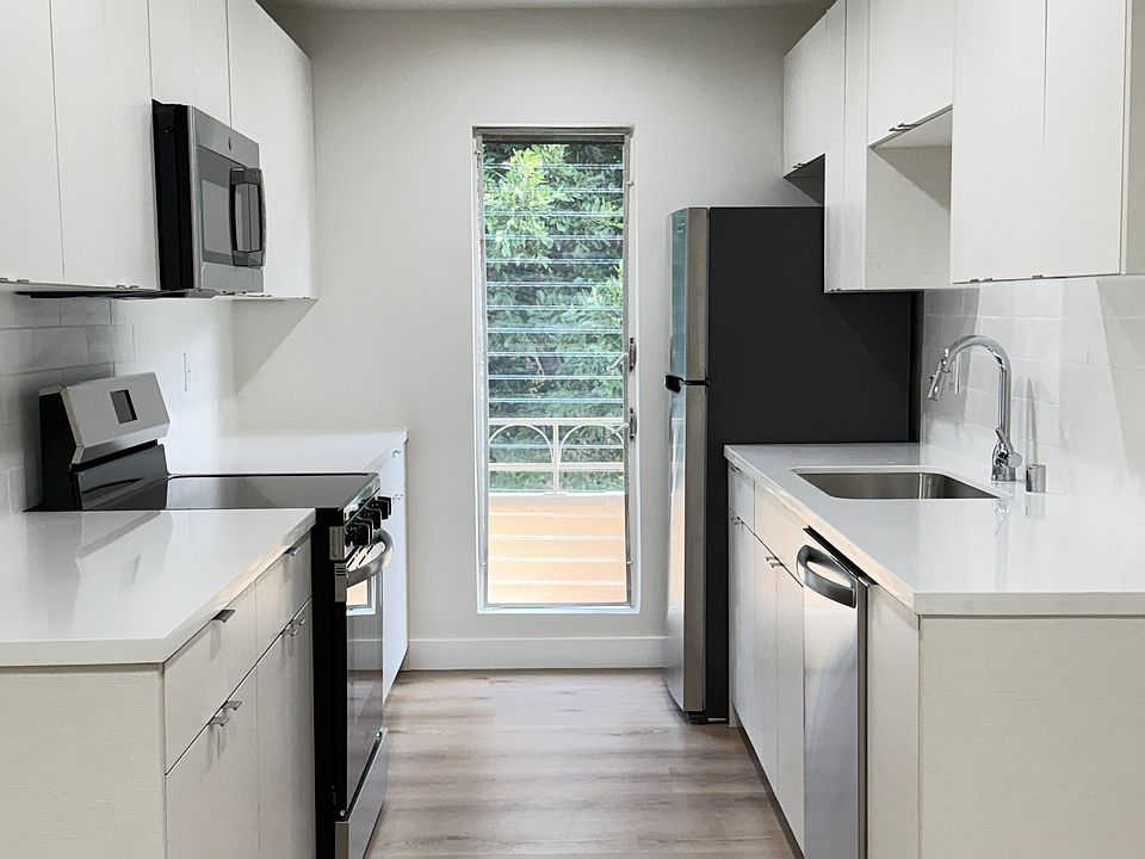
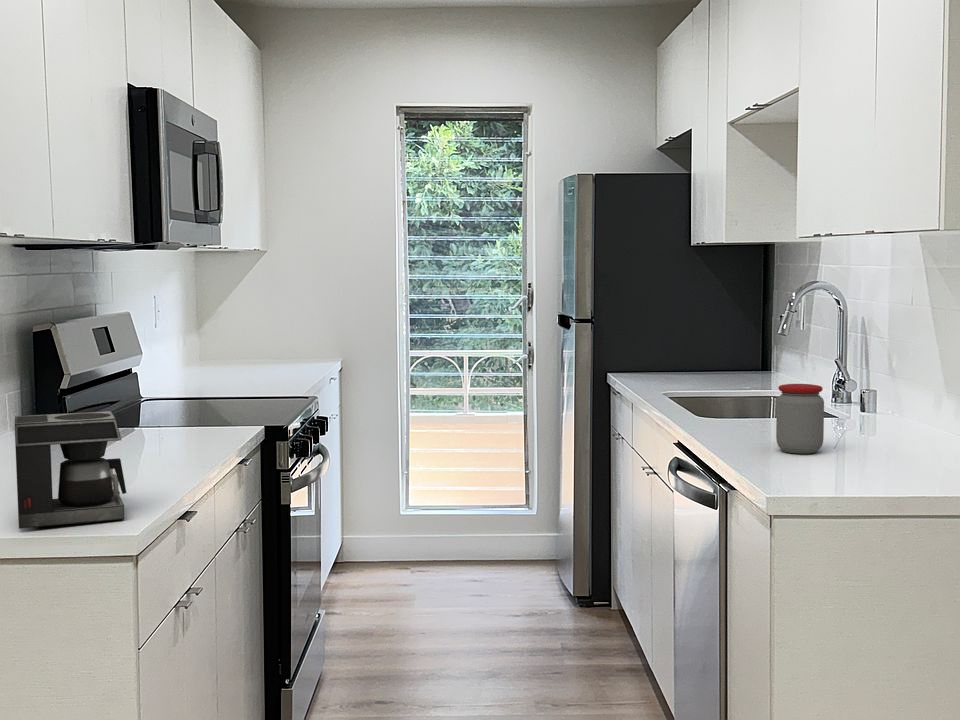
+ jar [775,383,825,455]
+ coffee maker [14,410,127,530]
